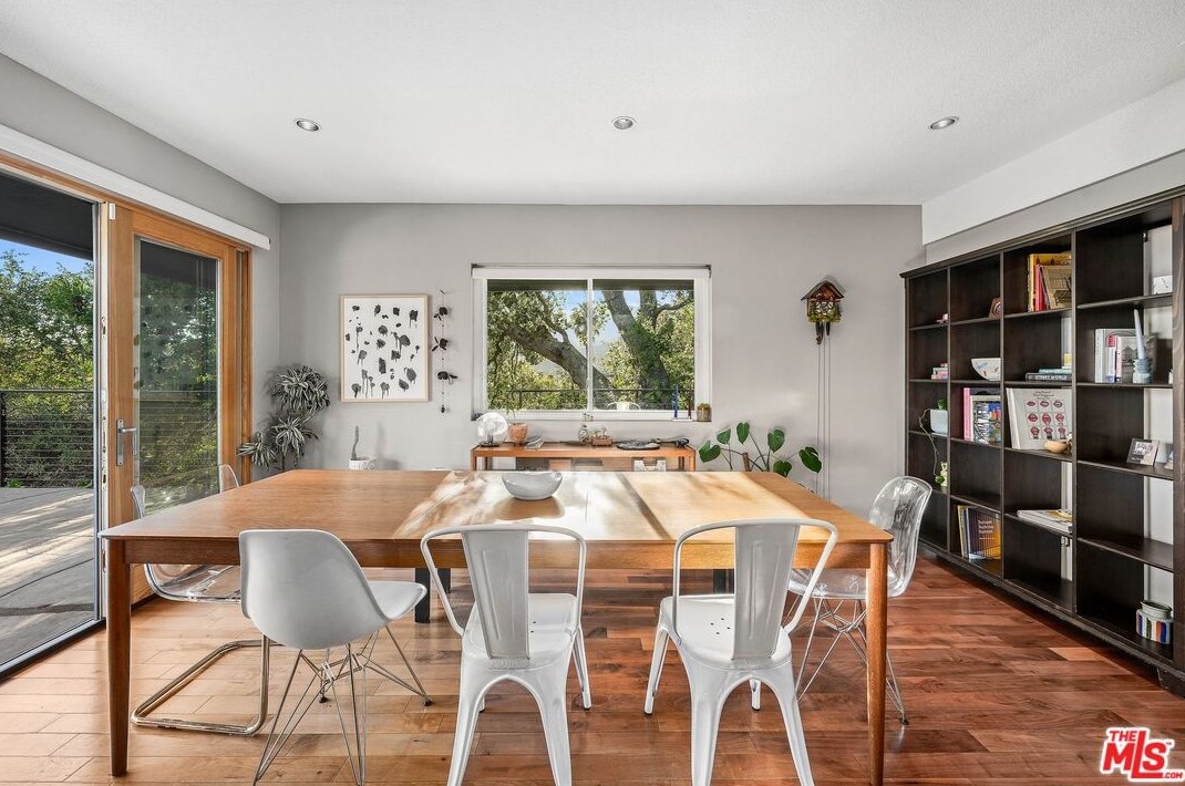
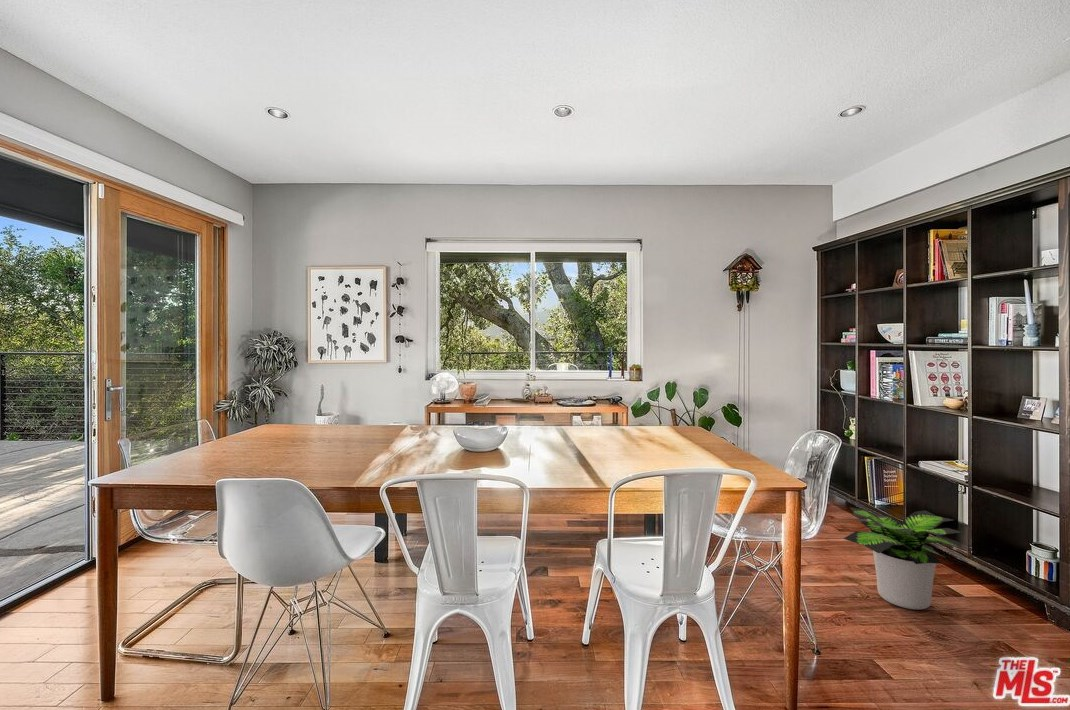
+ potted plant [842,506,963,610]
